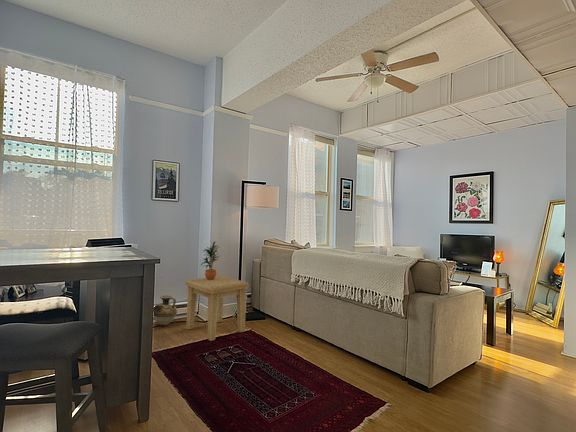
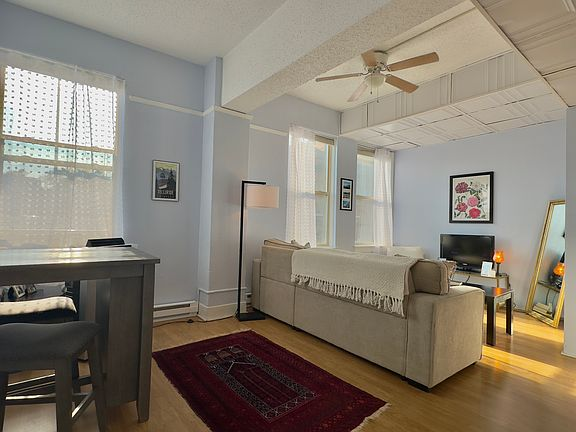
- ceramic jug [153,295,178,327]
- side table [184,275,250,342]
- potted plant [200,241,220,280]
